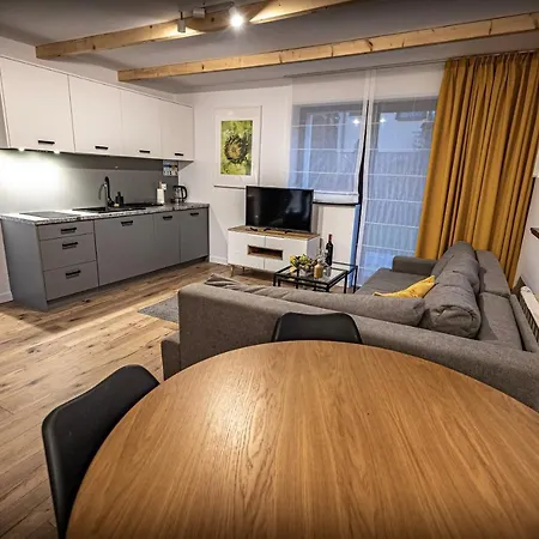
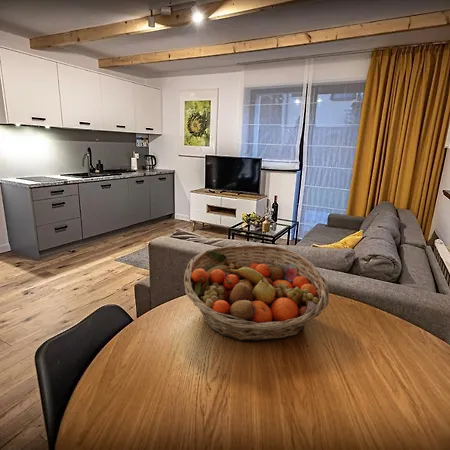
+ fruit basket [183,243,330,342]
